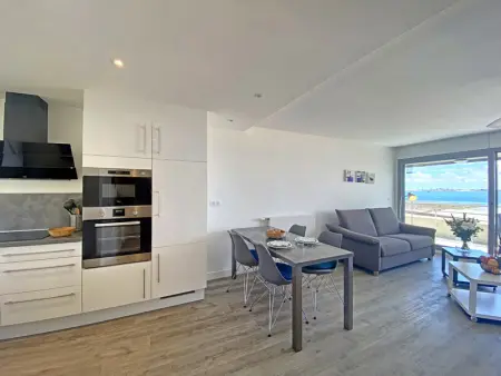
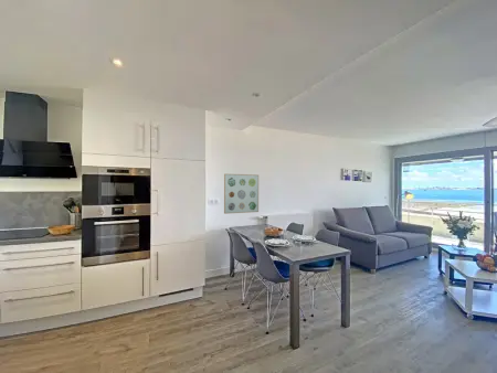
+ wall art [223,173,260,215]
